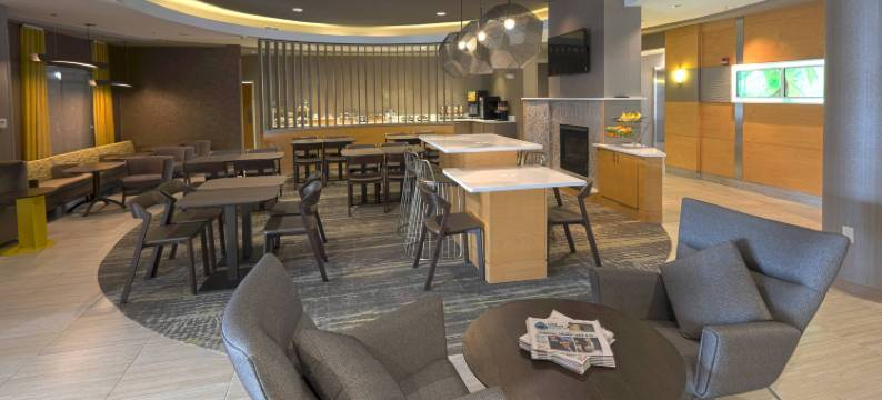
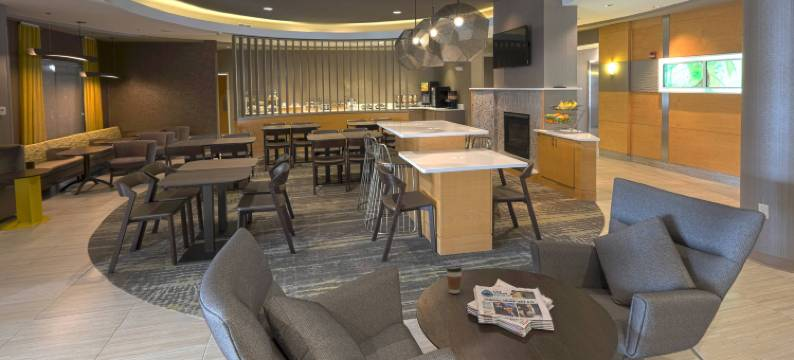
+ coffee cup [445,265,463,294]
